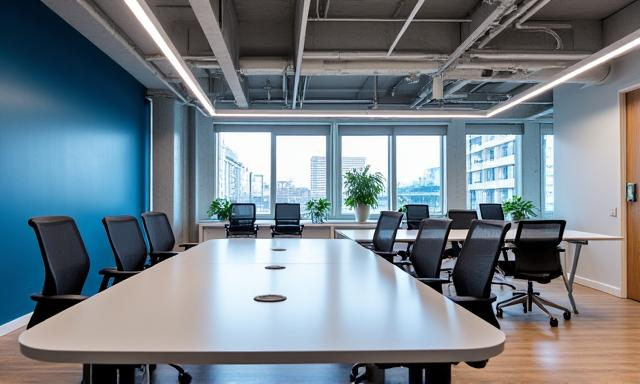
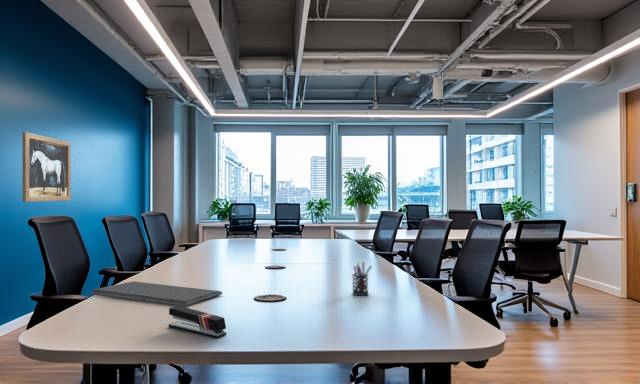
+ pen holder [351,261,373,297]
+ wall art [21,131,72,203]
+ computer keyboard [90,280,223,308]
+ stapler [167,306,227,339]
